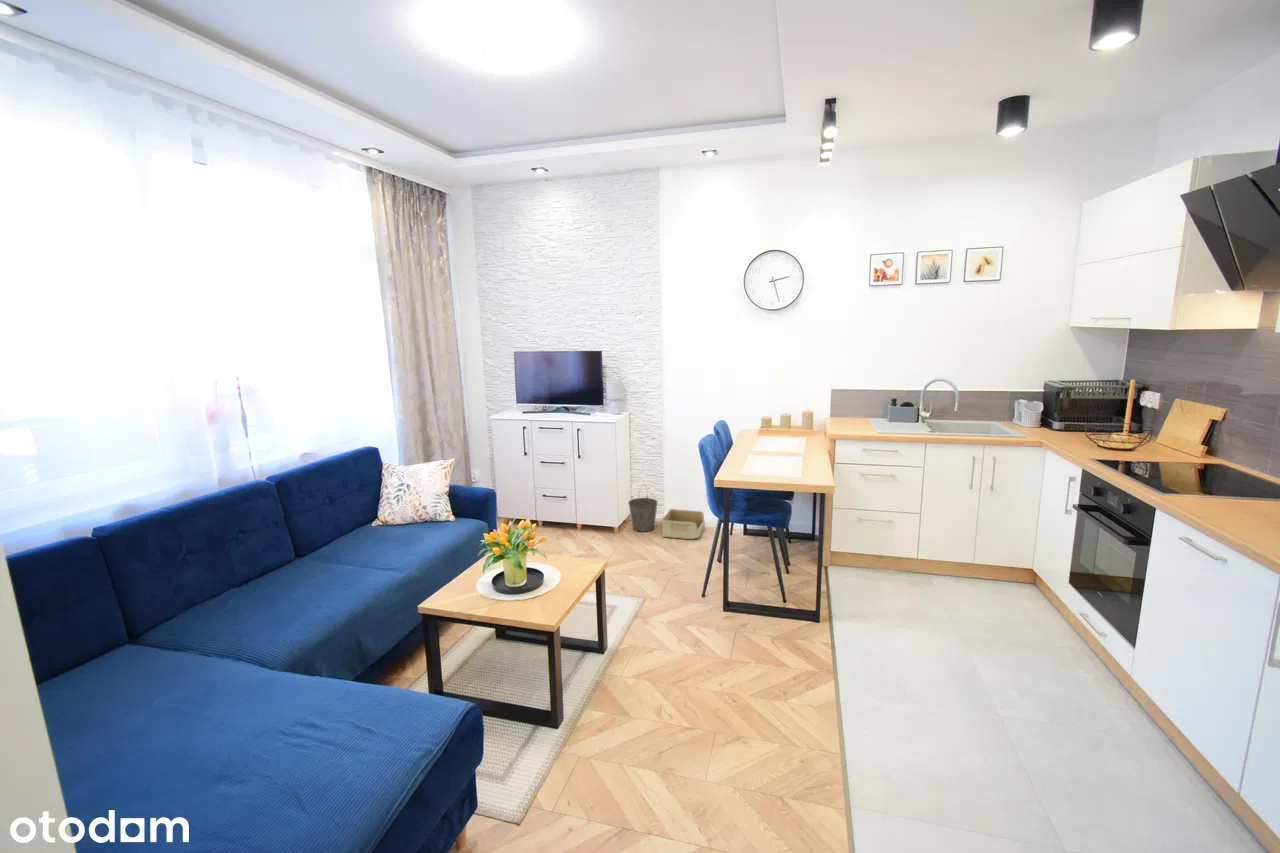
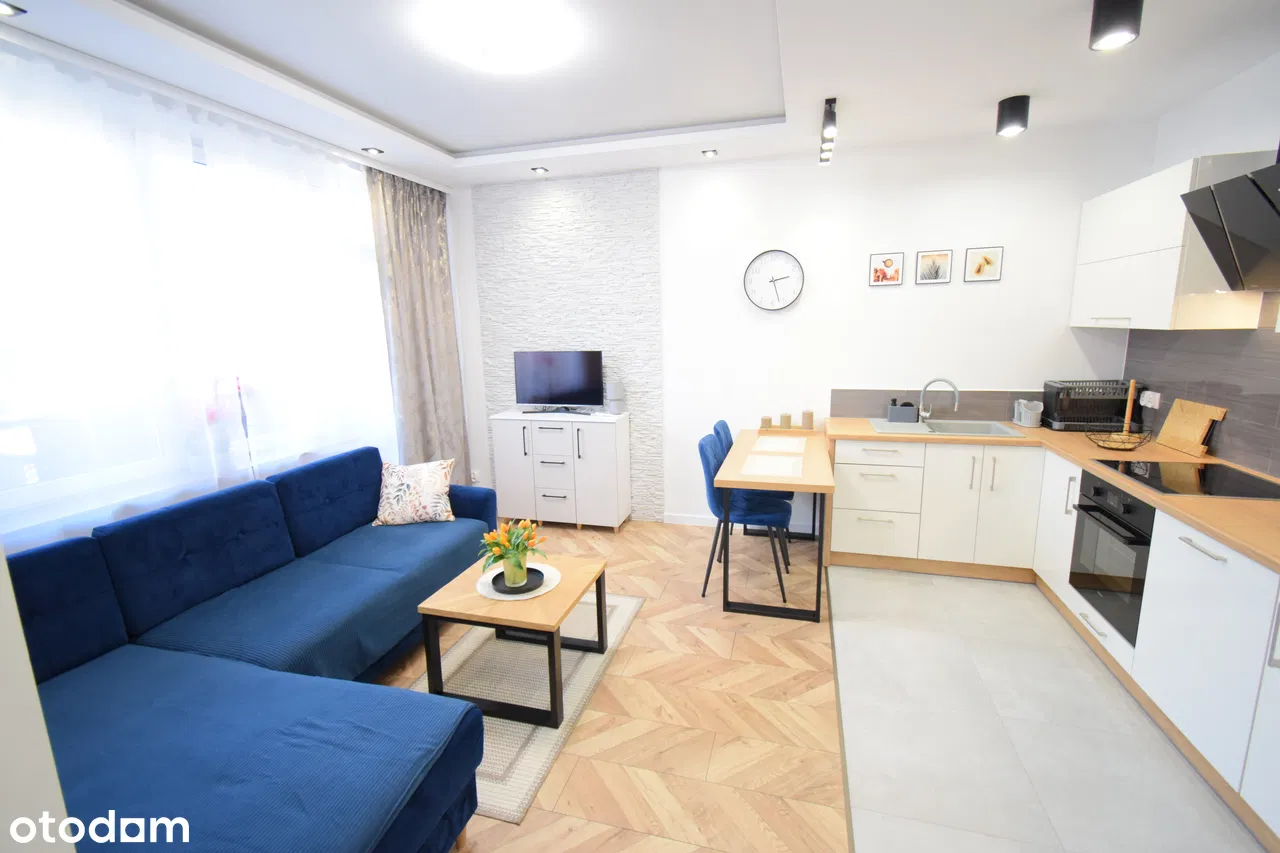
- bucket [627,484,659,533]
- storage bin [660,508,706,540]
